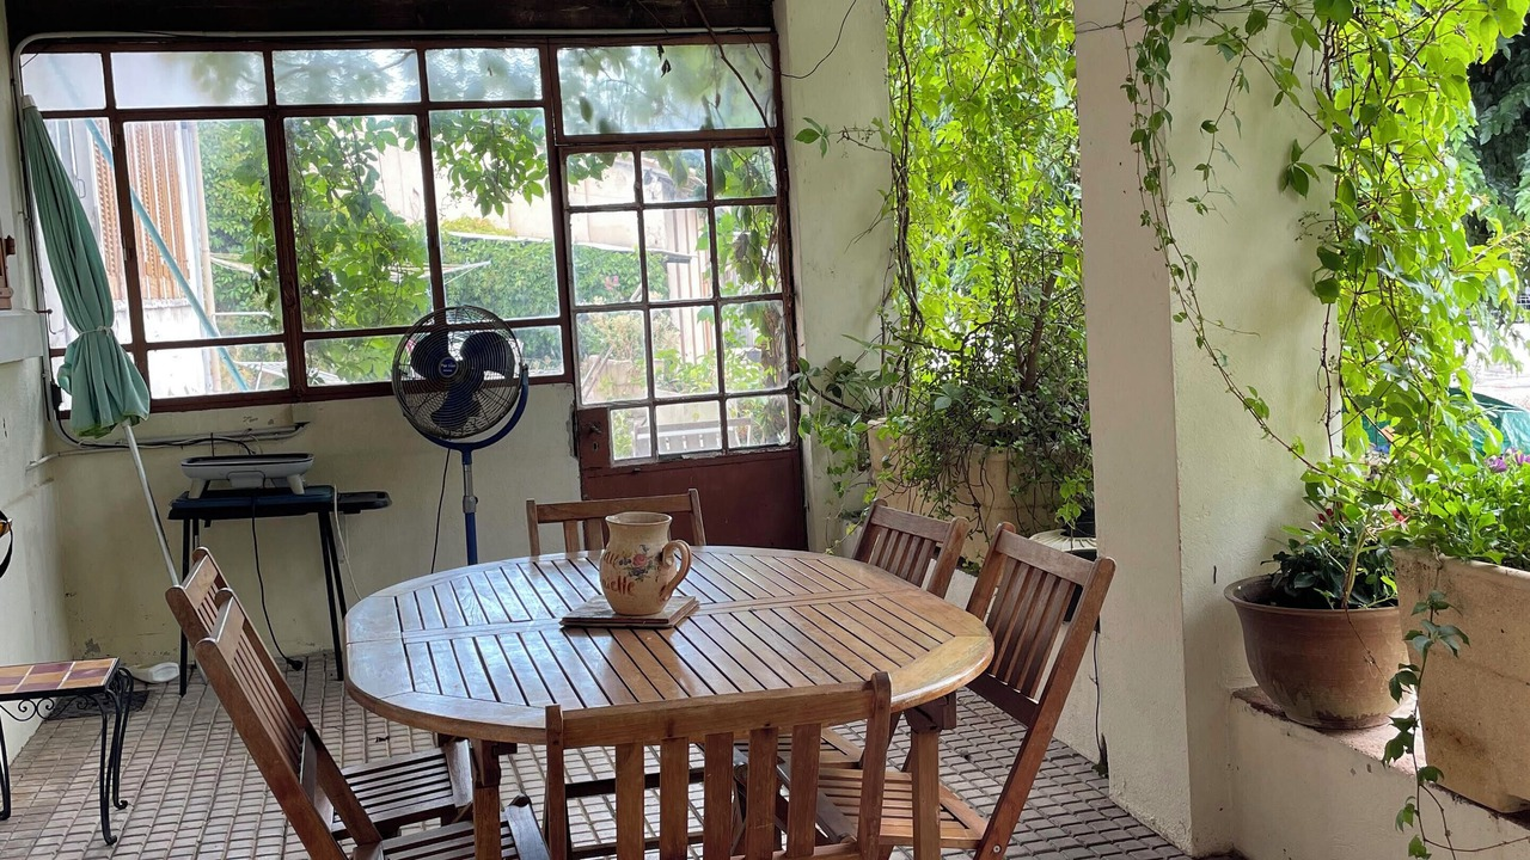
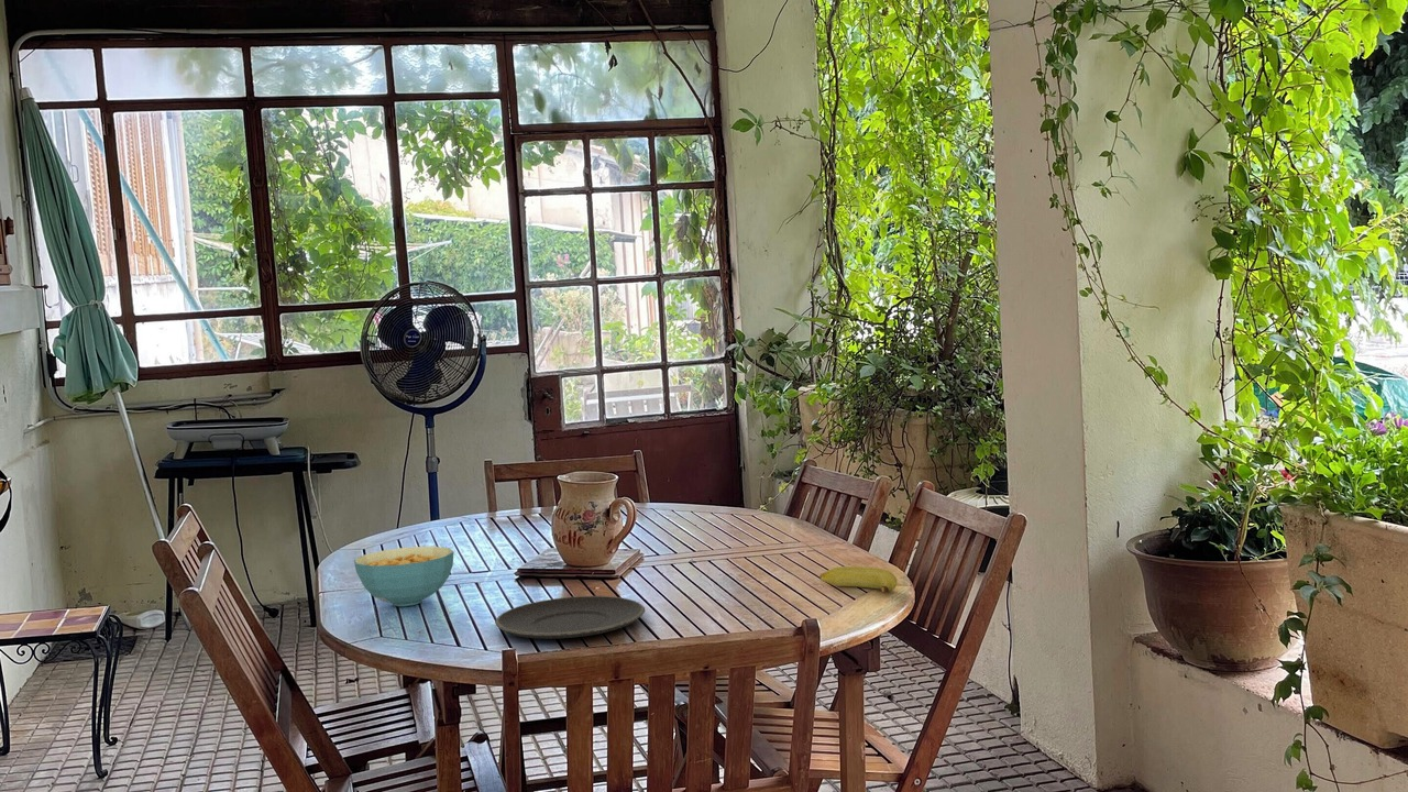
+ banana [818,565,898,594]
+ cereal bowl [353,546,454,607]
+ plate [494,595,646,640]
